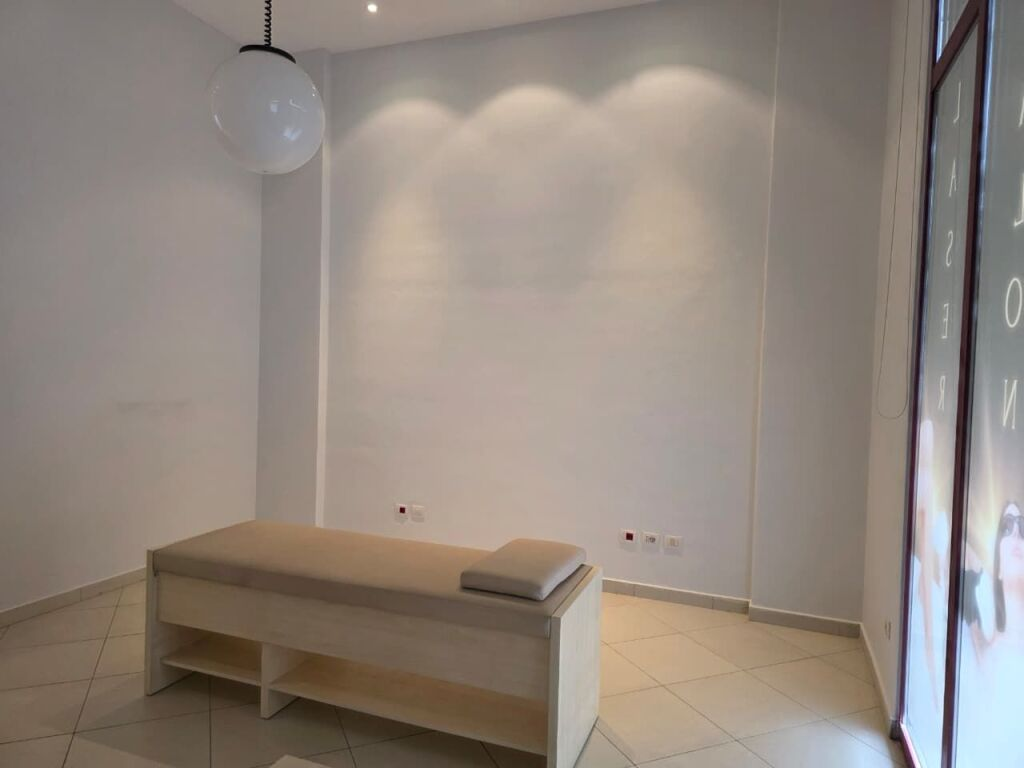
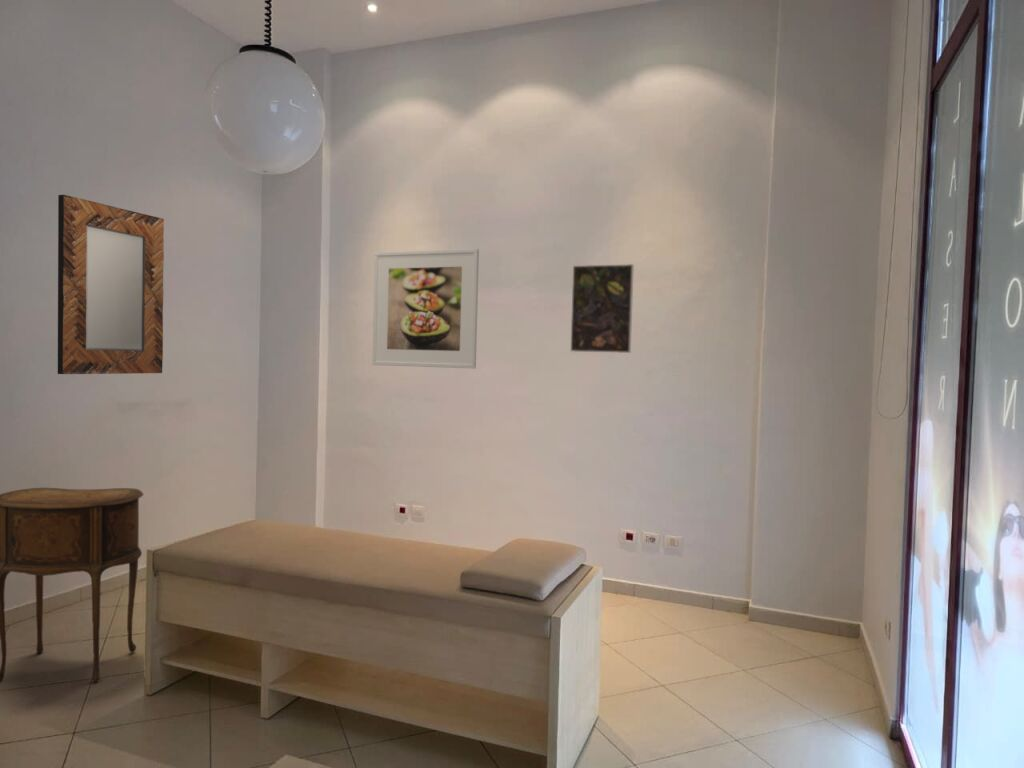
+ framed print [371,248,480,369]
+ side table [0,487,144,683]
+ home mirror [57,194,165,375]
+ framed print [570,263,635,354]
